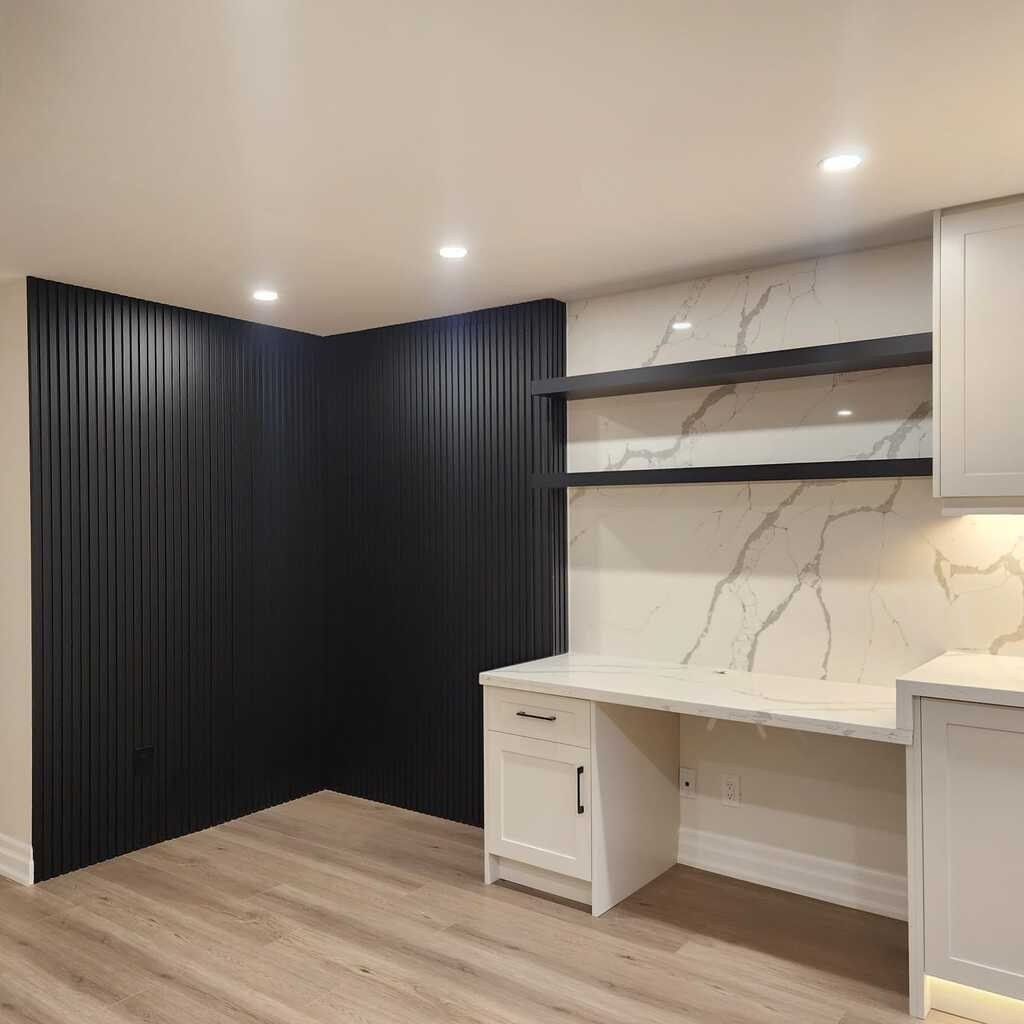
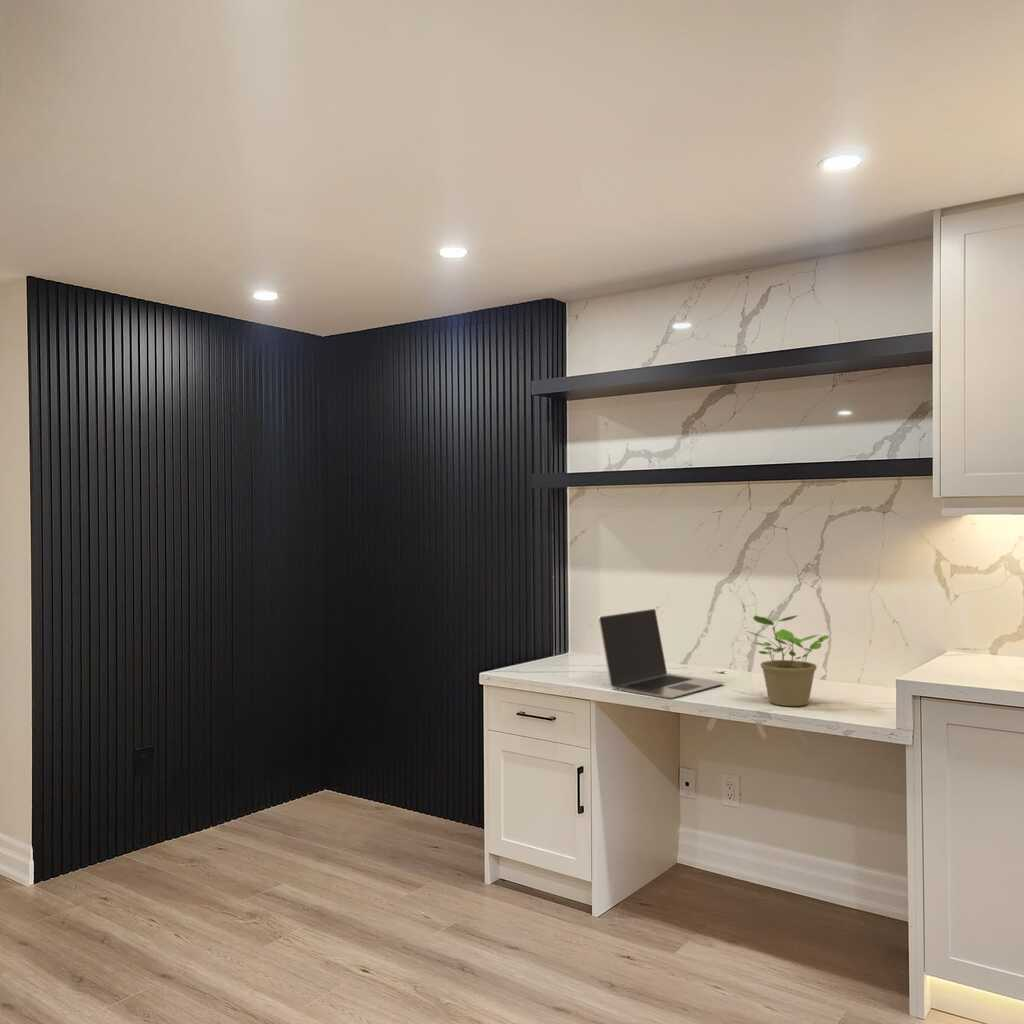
+ laptop [597,608,726,699]
+ potted plant [745,615,830,707]
